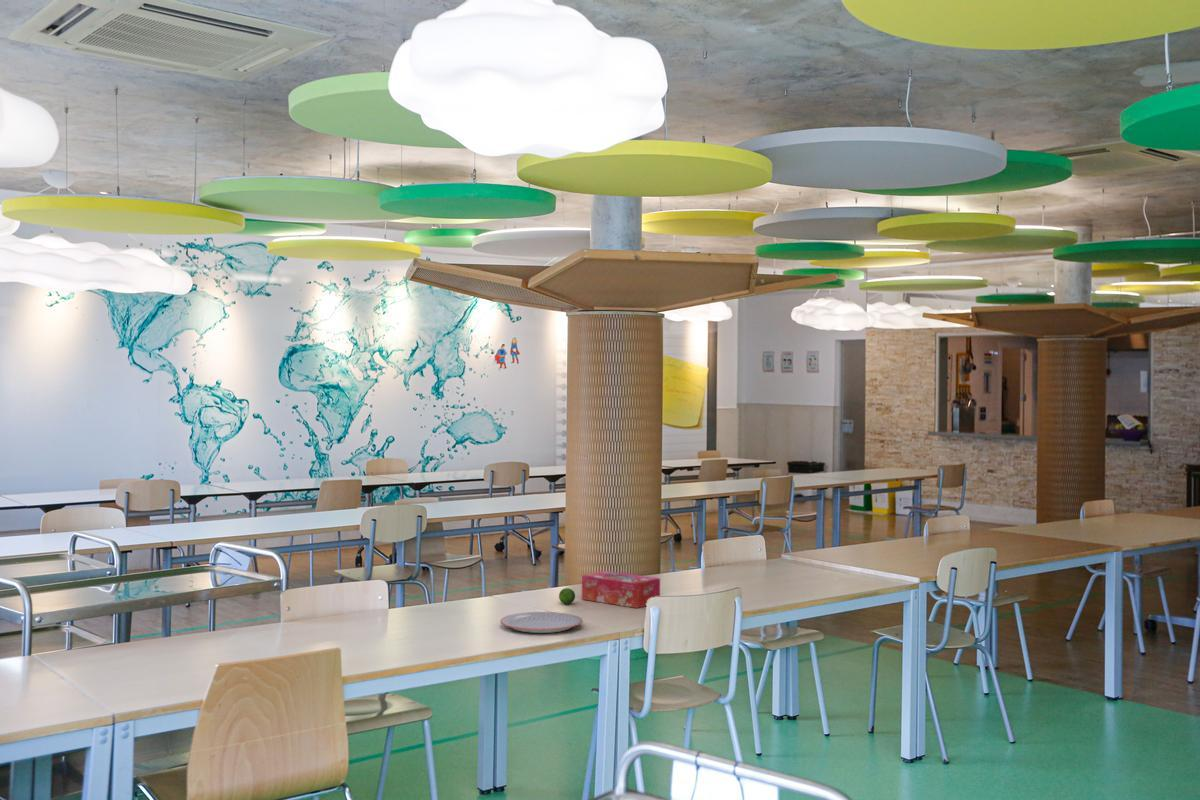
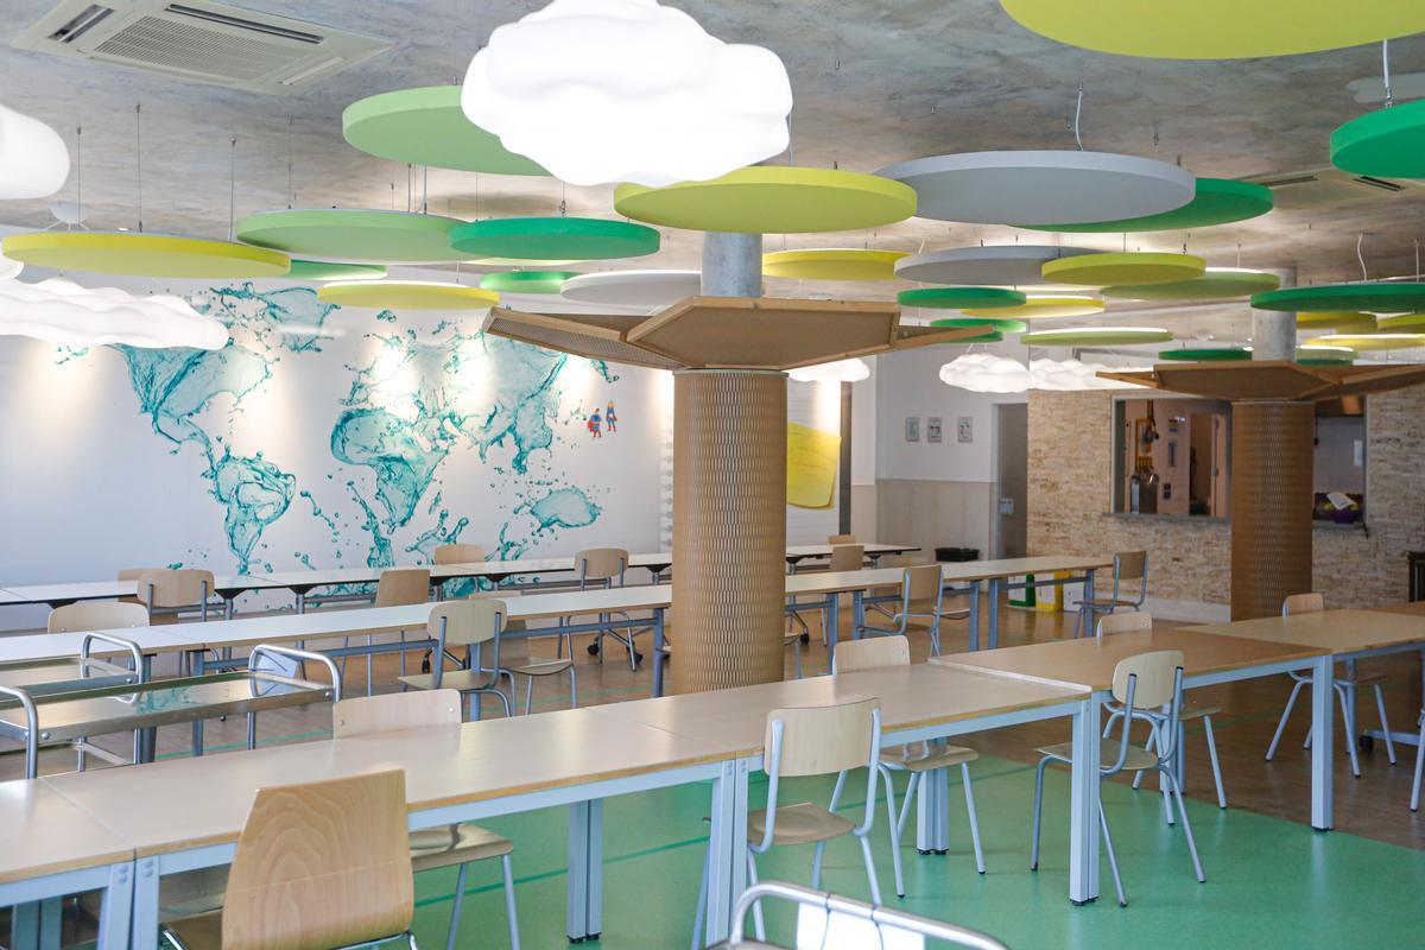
- fruit [558,587,576,605]
- plate [499,611,584,634]
- tissue box [581,570,661,609]
